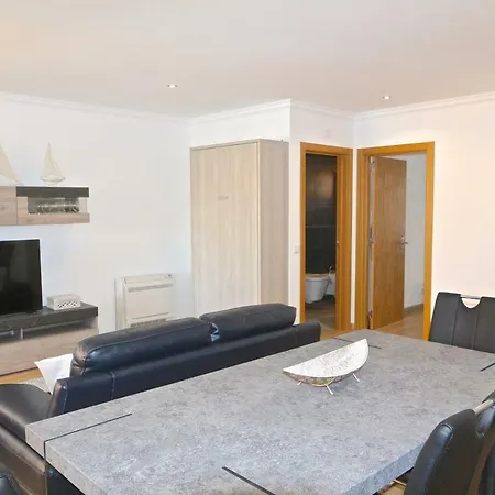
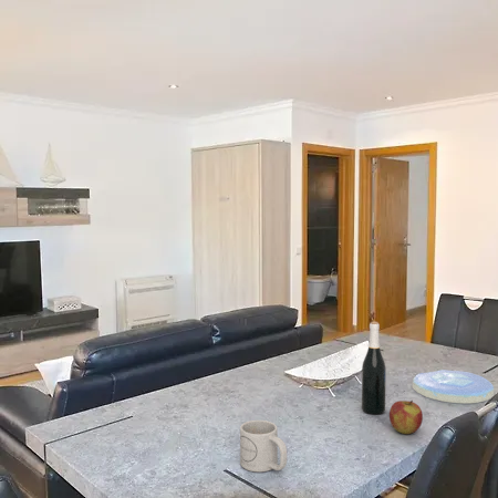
+ plate [412,369,495,405]
+ wine bottle [361,321,387,415]
+ apple [388,400,424,435]
+ mug [239,419,288,473]
